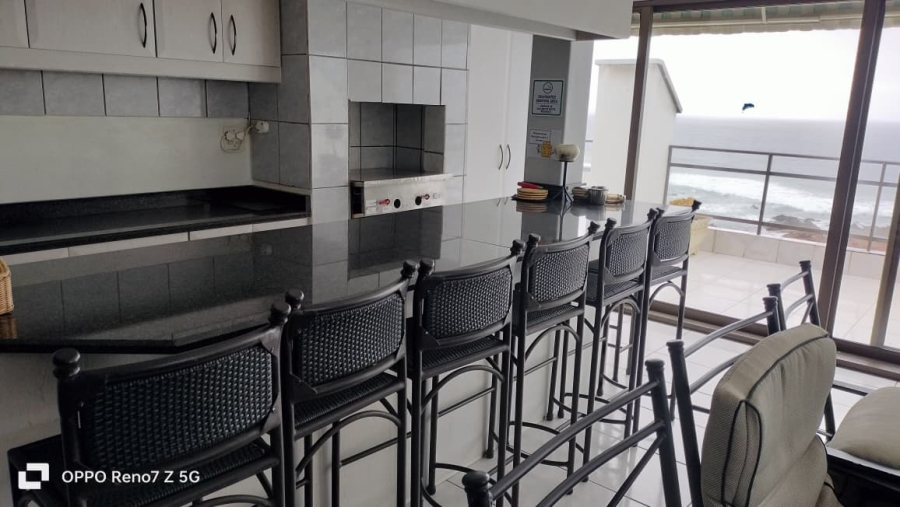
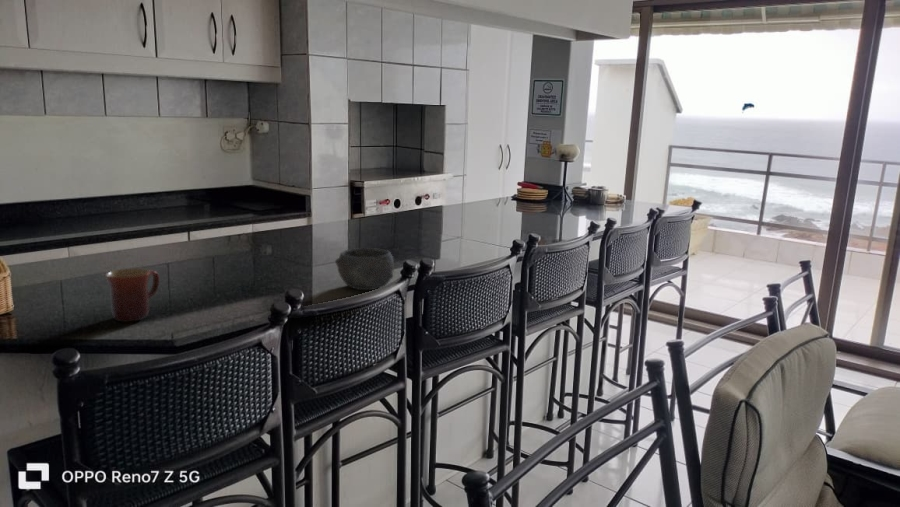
+ mug [104,267,160,322]
+ bowl [334,247,396,291]
